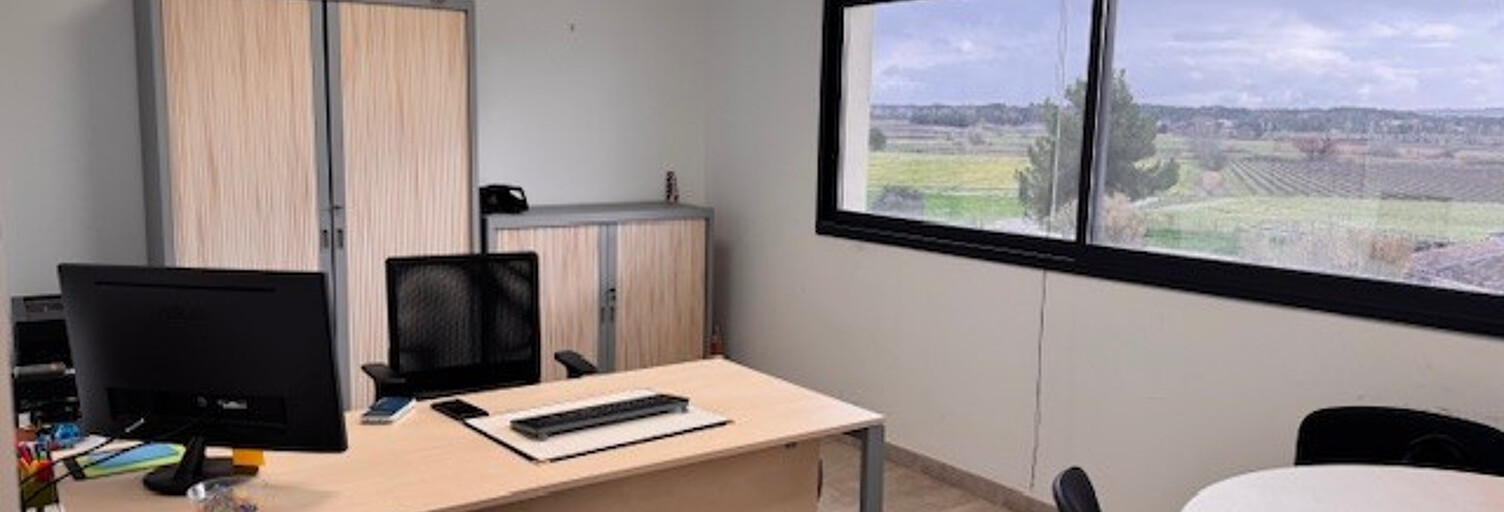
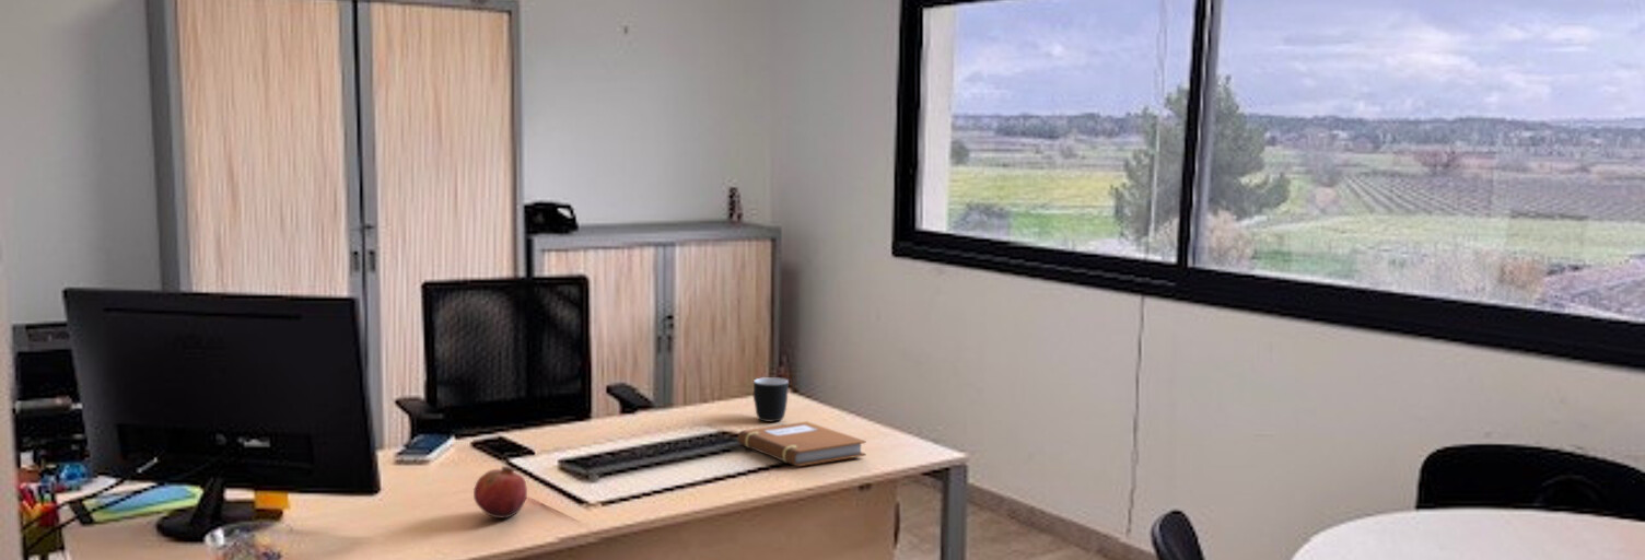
+ mug [752,376,790,423]
+ fruit [472,465,528,520]
+ notebook [737,420,867,467]
